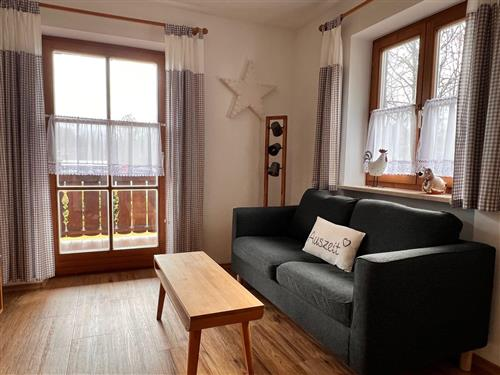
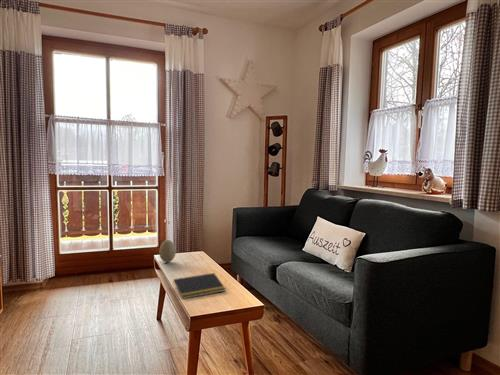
+ decorative egg [158,239,177,264]
+ notepad [172,272,227,300]
